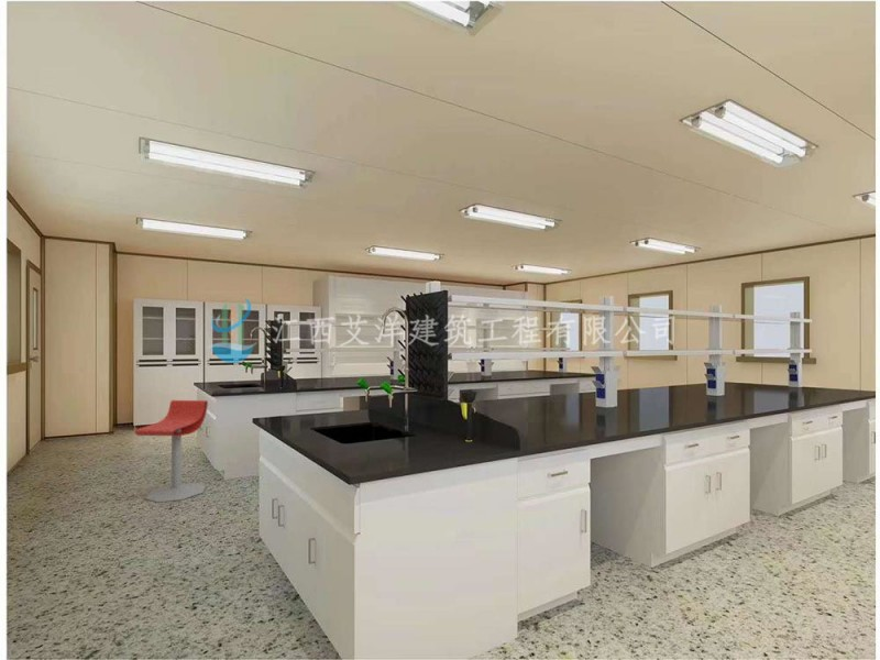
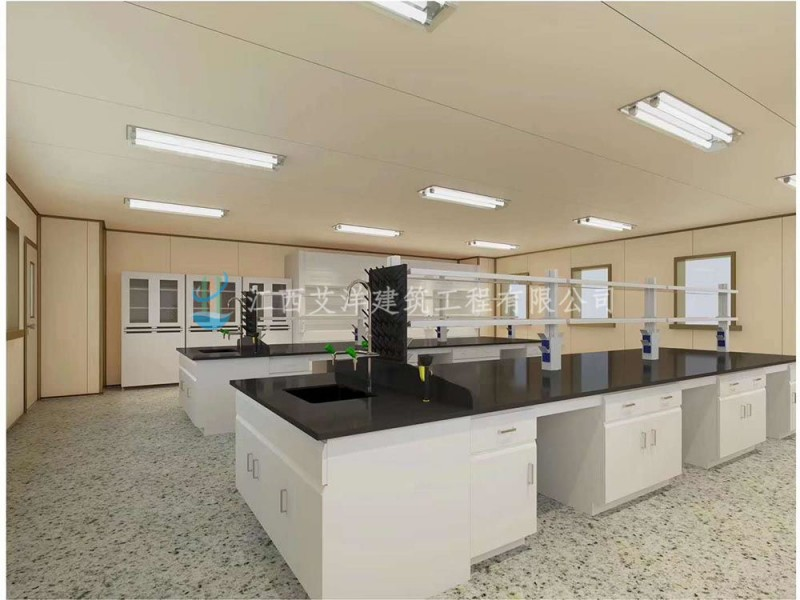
- stool [133,399,209,504]
